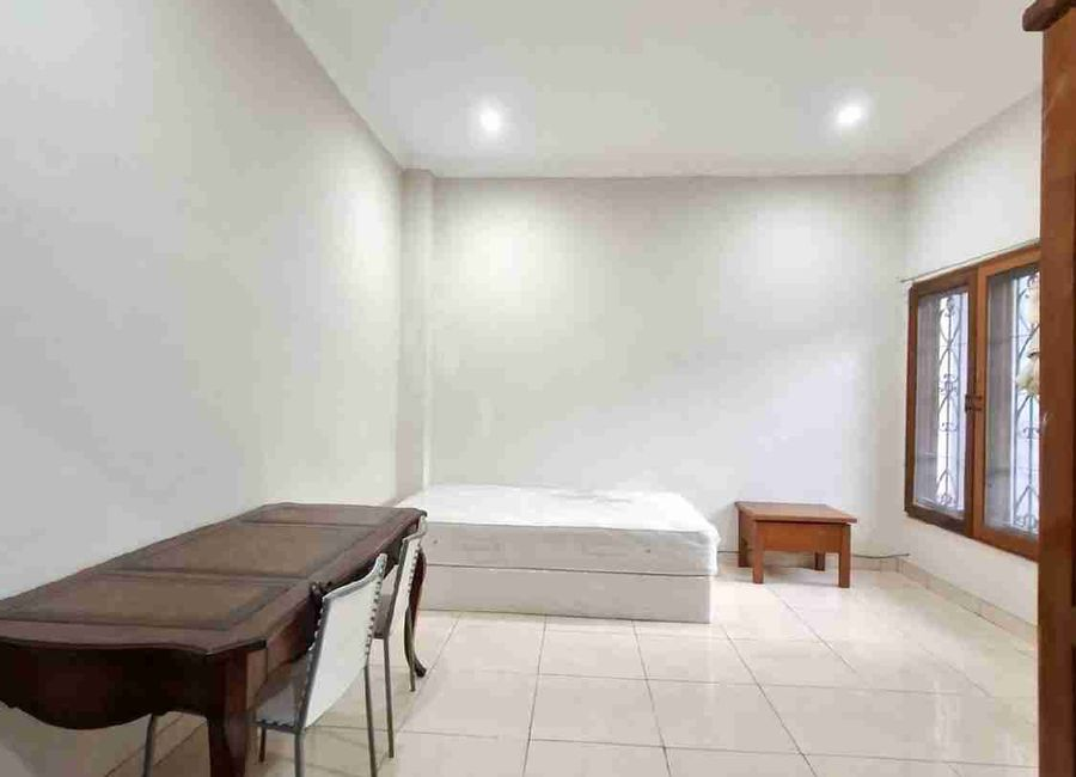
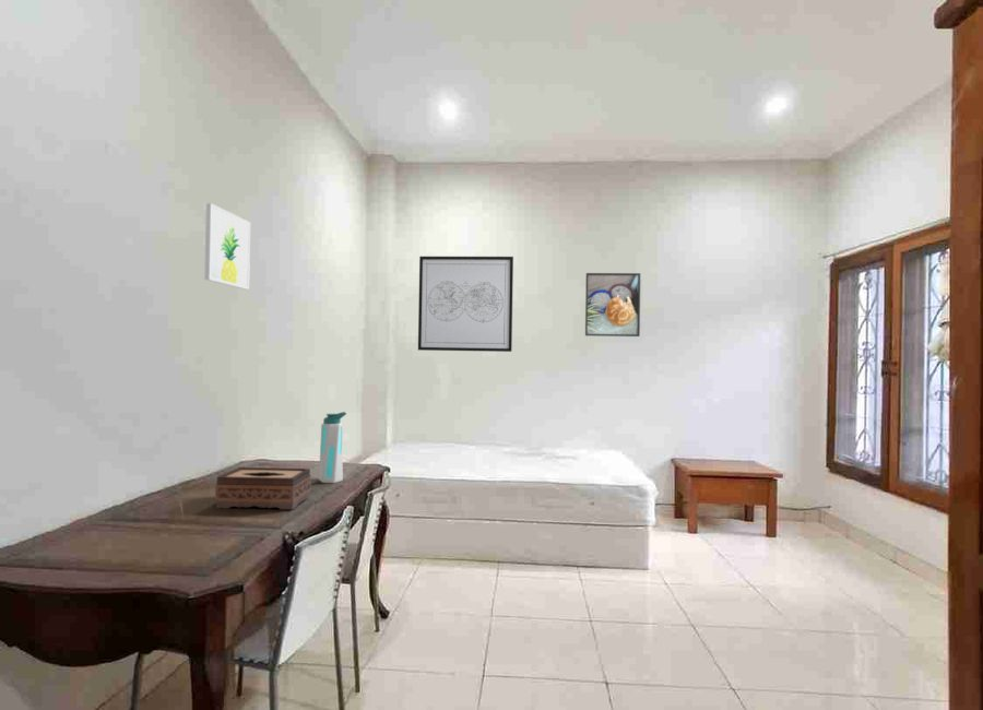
+ wall art [203,202,251,291]
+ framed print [584,272,641,338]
+ water bottle [318,411,347,484]
+ tissue box [214,466,312,510]
+ wall art [417,256,514,353]
